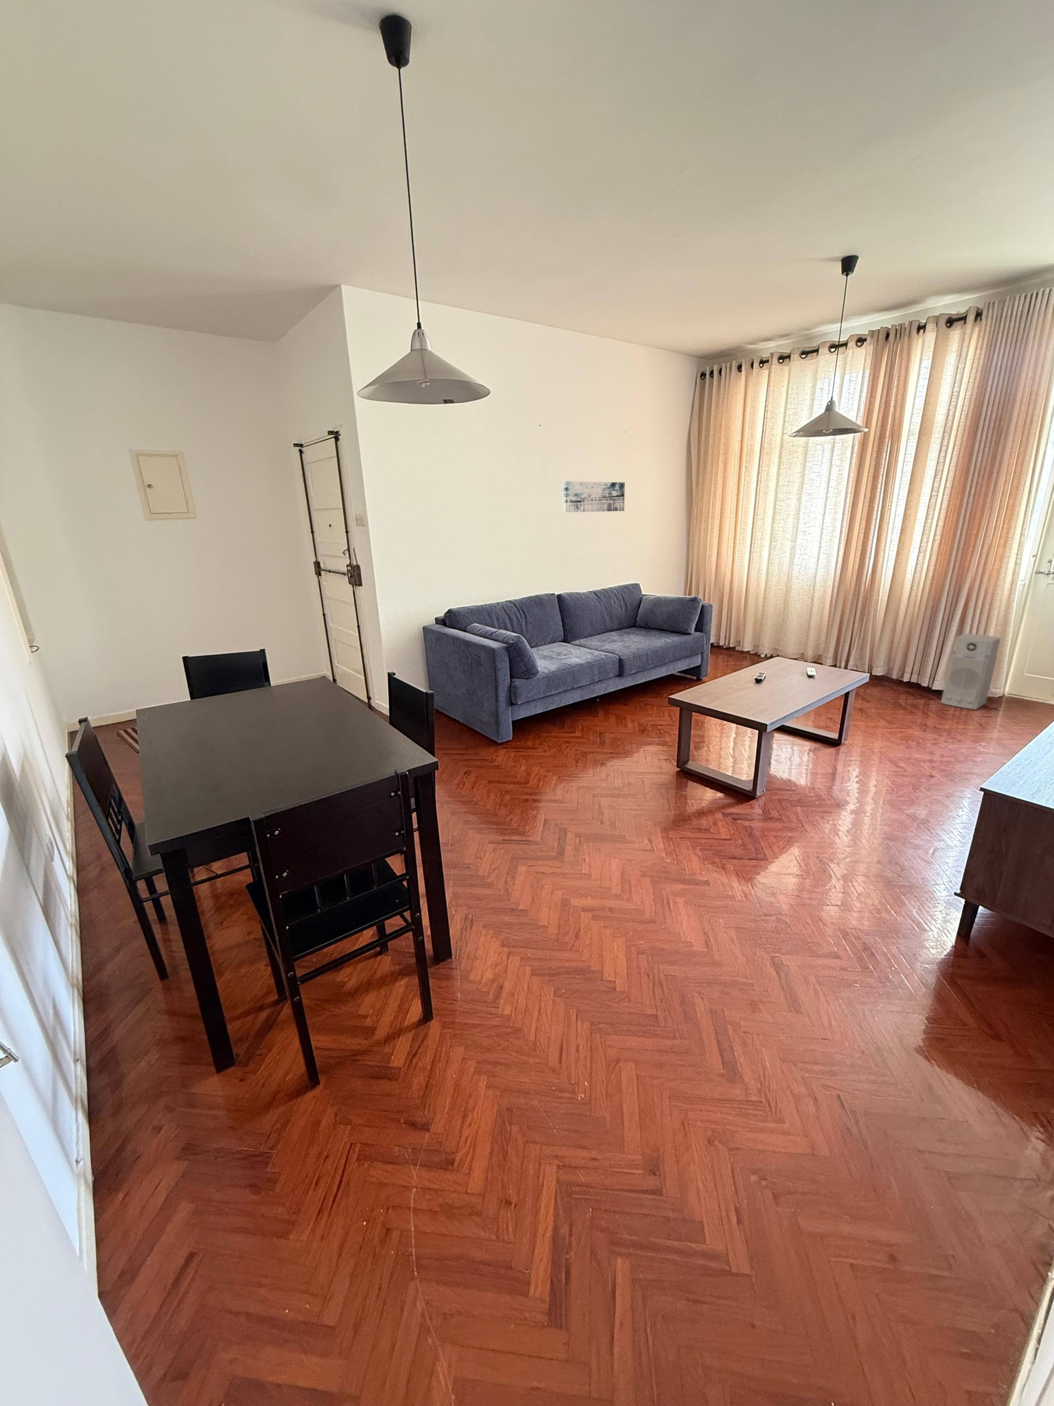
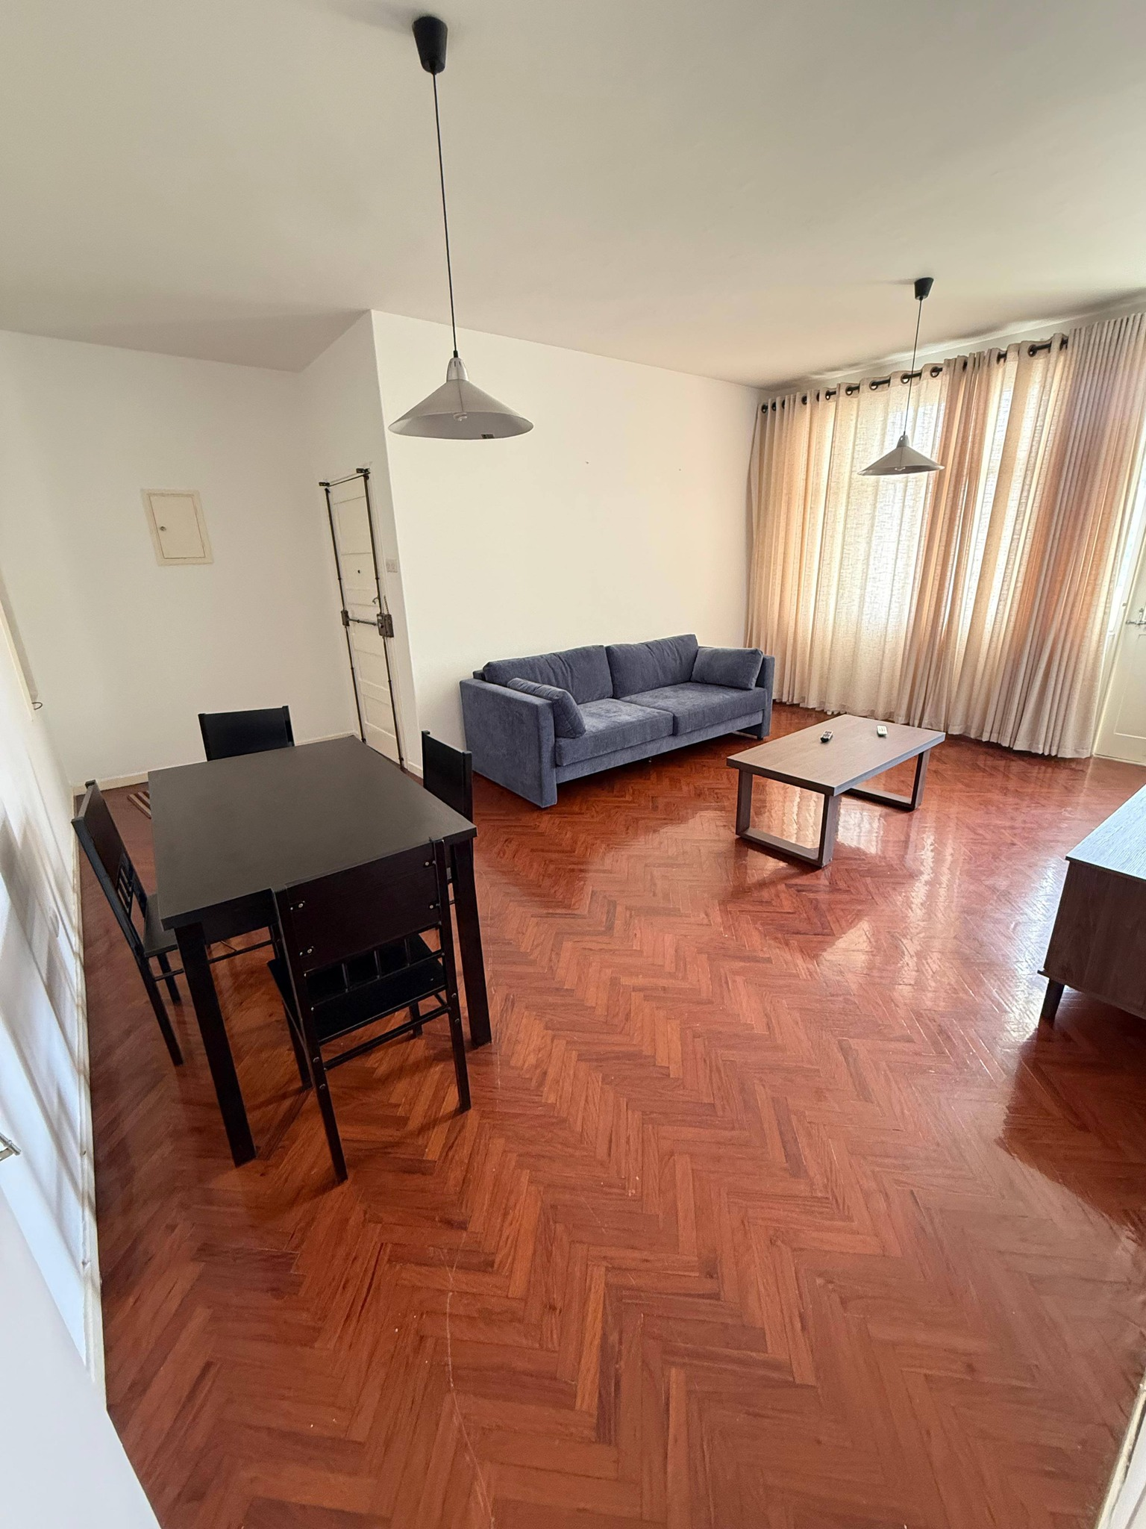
- air purifier [940,633,1001,711]
- wall art [562,480,626,513]
